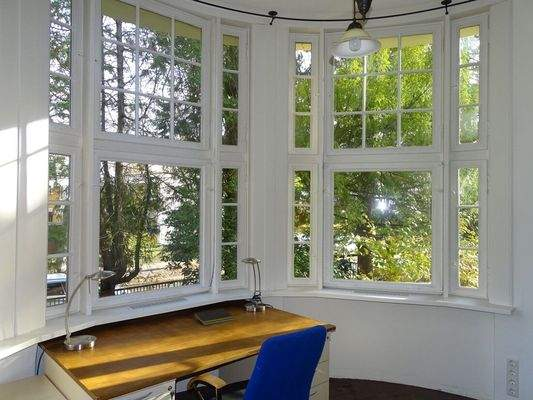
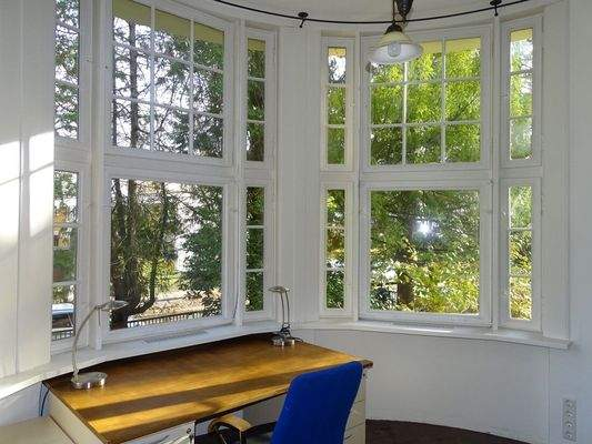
- notepad [192,308,236,326]
